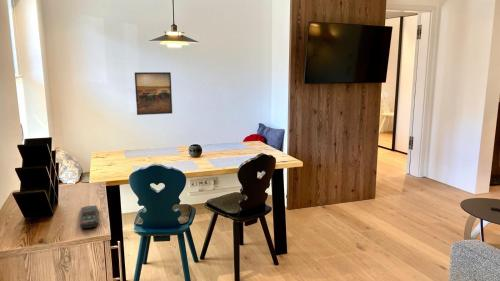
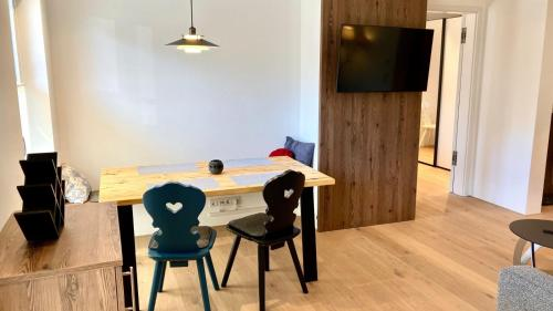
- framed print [134,71,173,116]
- remote control [79,205,99,229]
